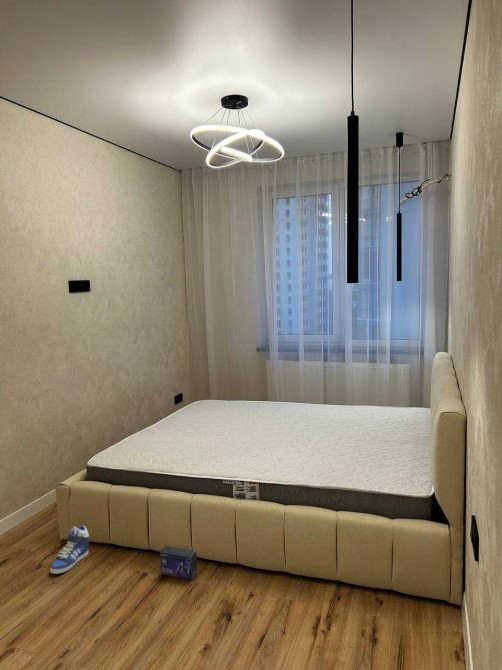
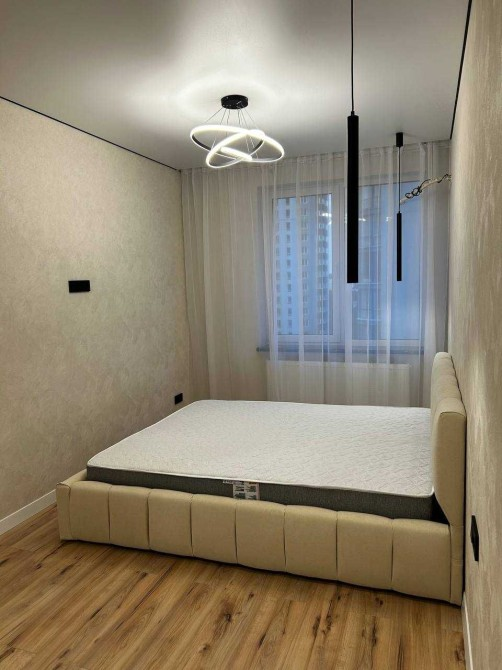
- sneaker [49,524,90,575]
- box [159,545,198,581]
